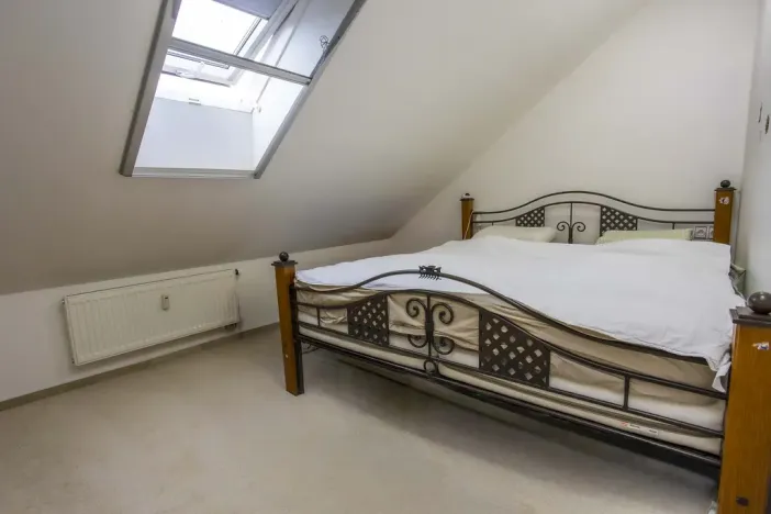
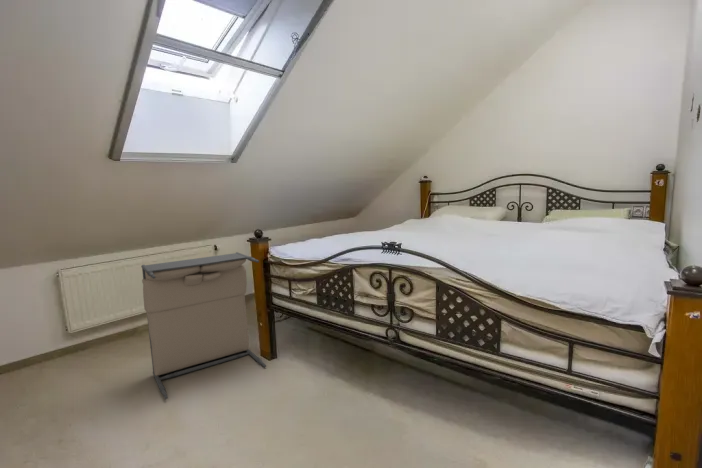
+ laundry hamper [140,251,267,400]
